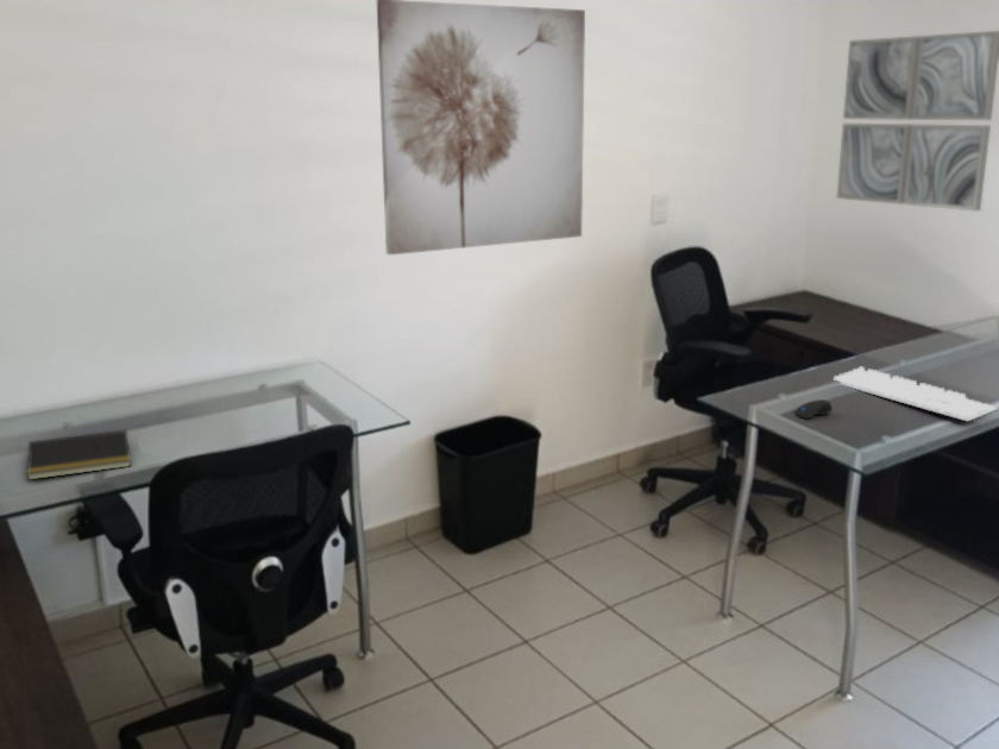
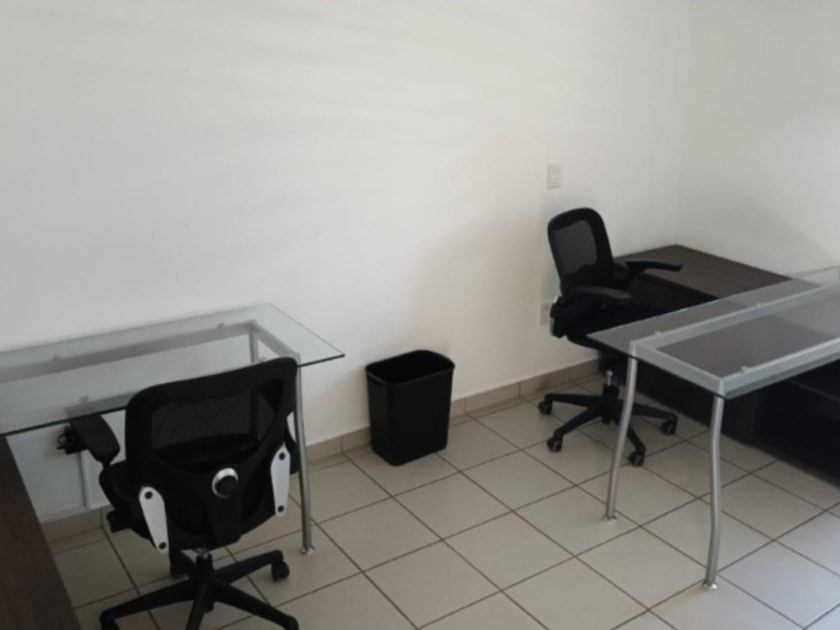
- notepad [26,428,133,482]
- keyboard [832,366,999,423]
- wall art [376,0,586,256]
- wall art [836,30,999,213]
- computer mouse [794,398,834,420]
